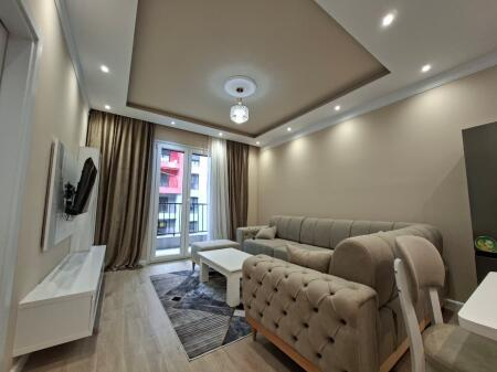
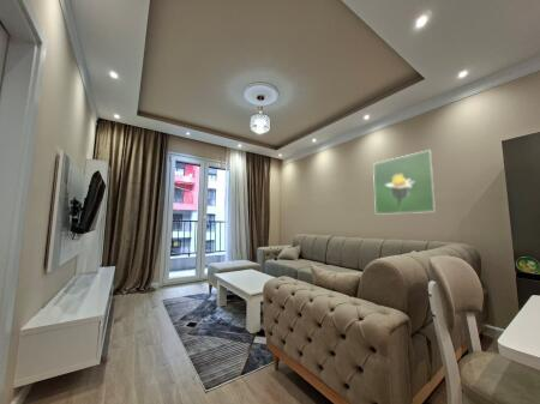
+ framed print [372,149,437,216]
